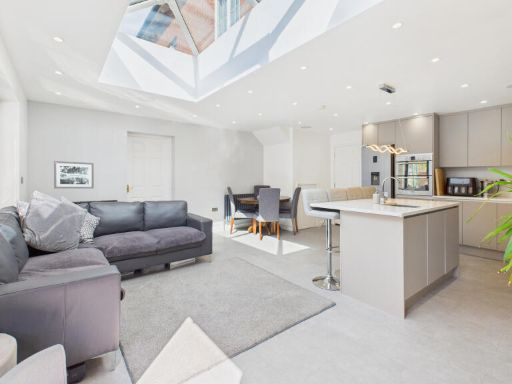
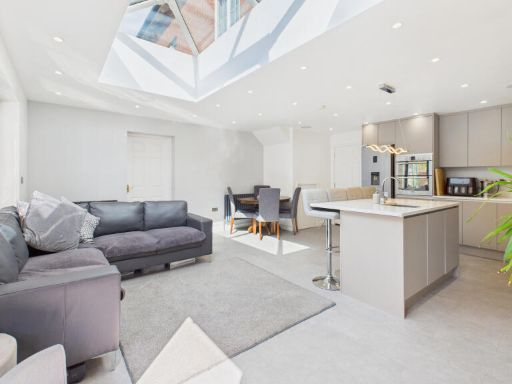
- wall art [53,160,95,190]
